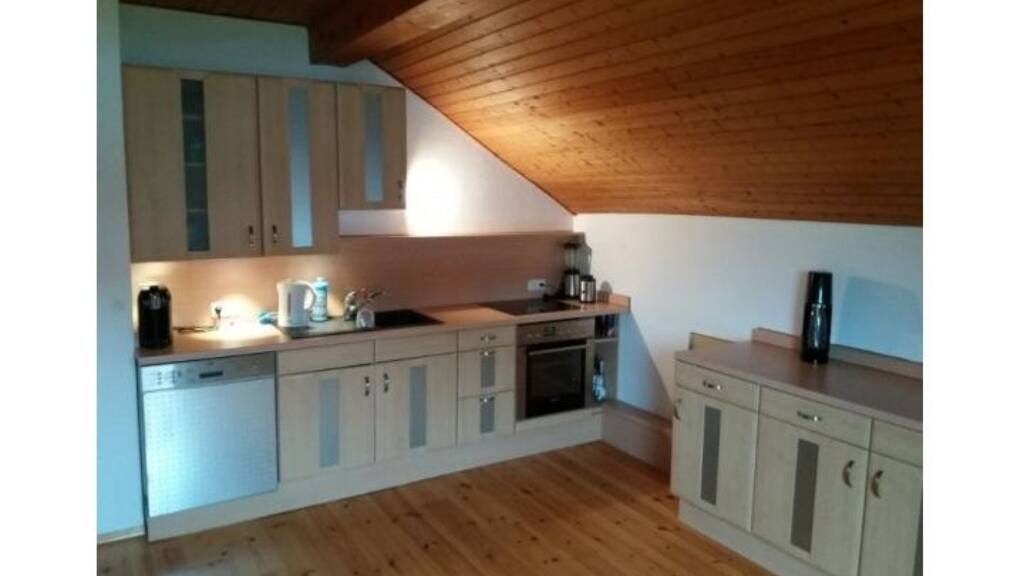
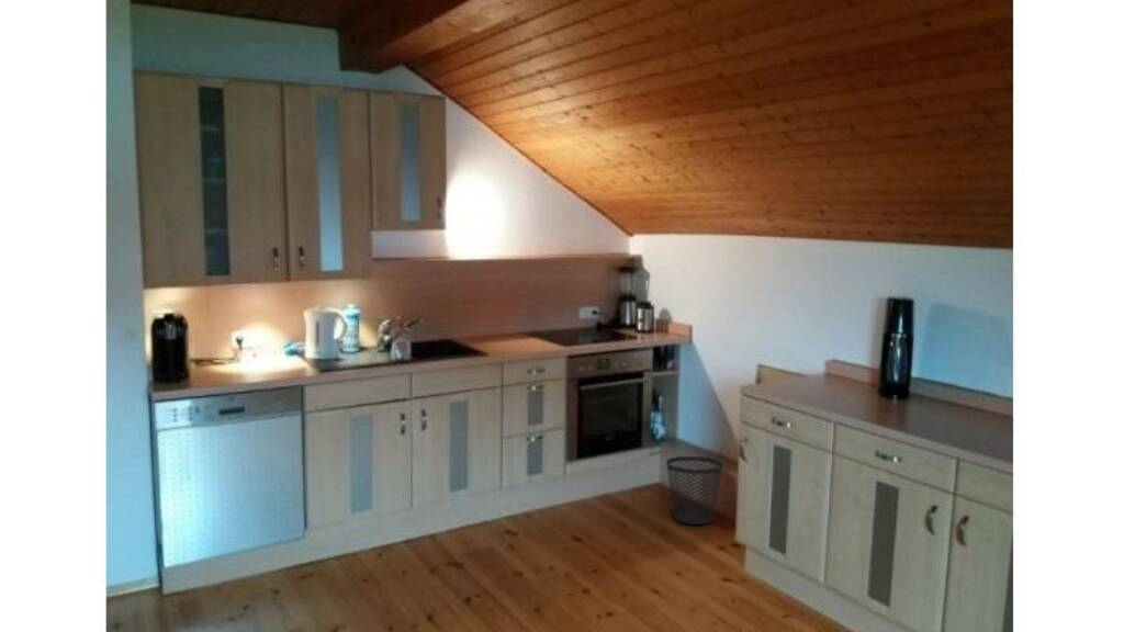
+ wastebasket [665,455,724,526]
